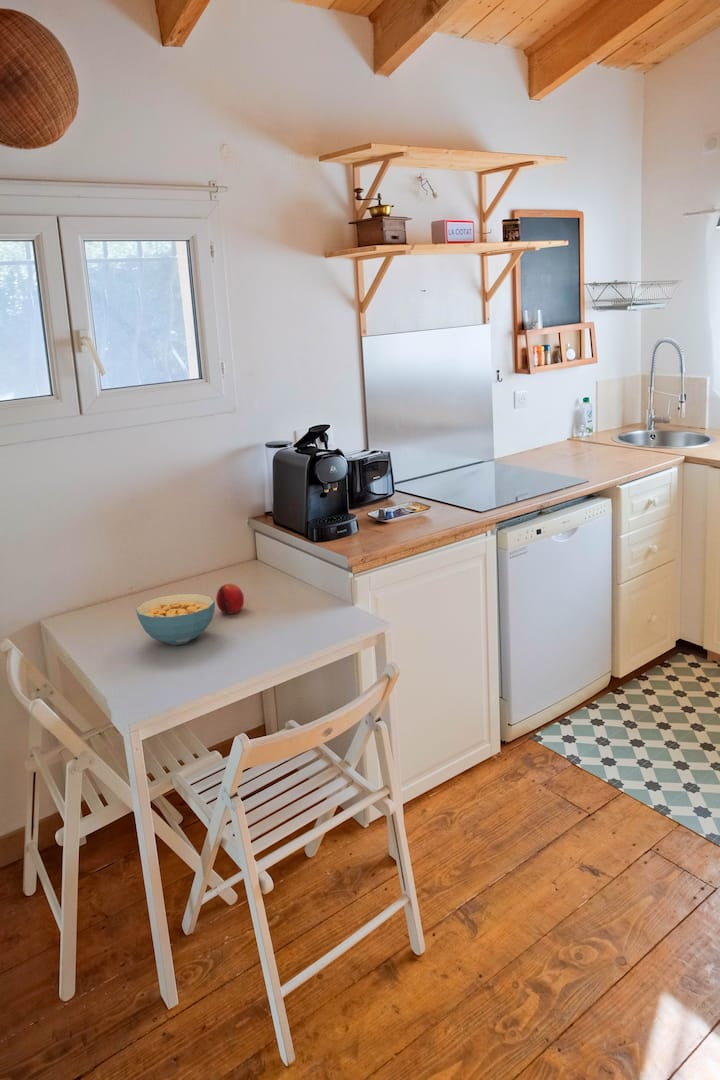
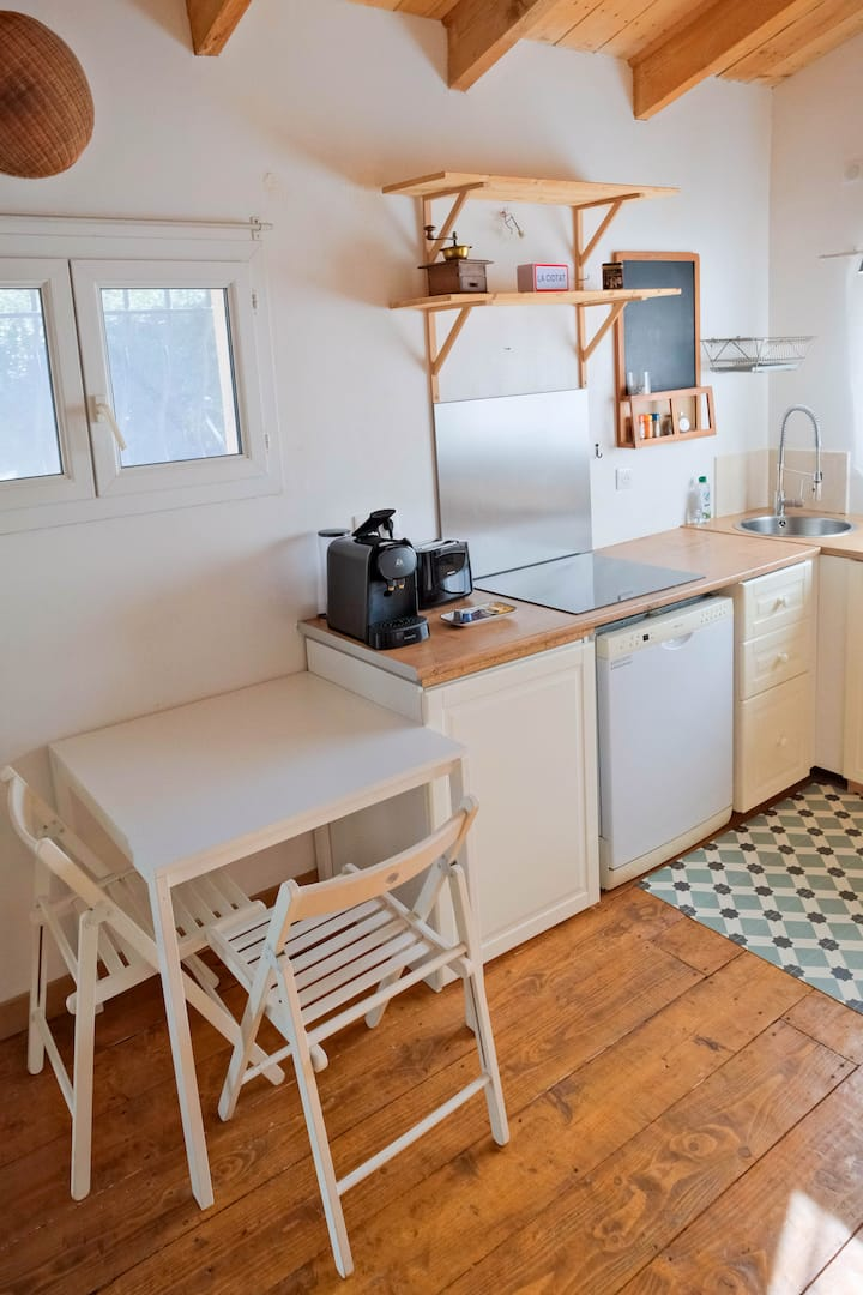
- fruit [215,583,245,615]
- cereal bowl [135,593,216,646]
